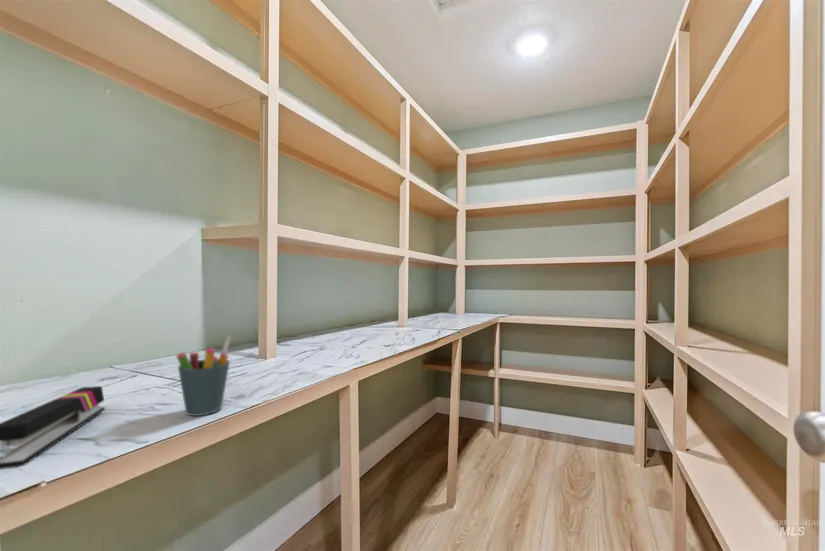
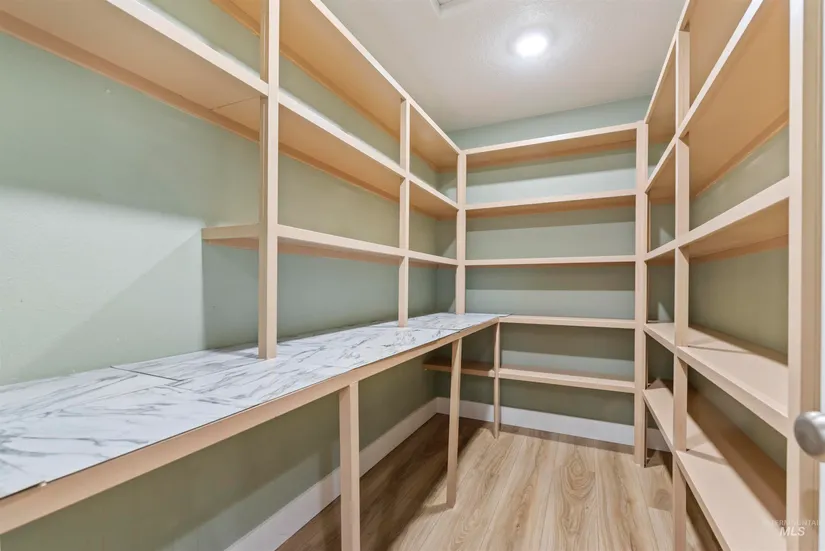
- stapler [0,385,106,470]
- pen holder [175,335,232,417]
